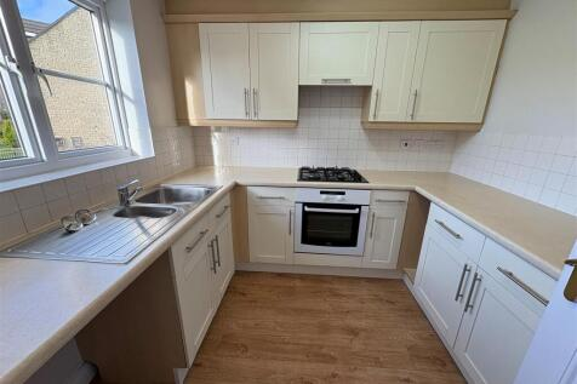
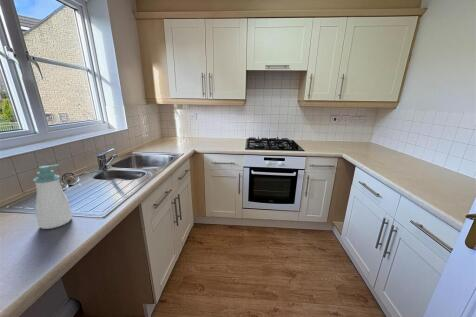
+ soap bottle [32,163,73,230]
